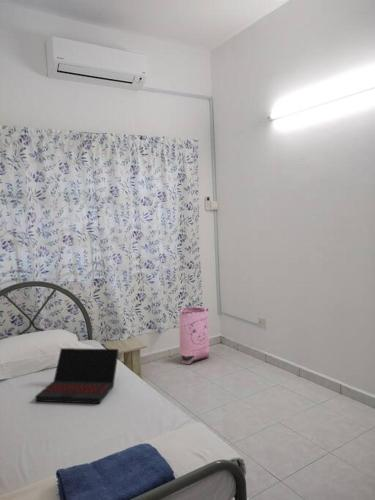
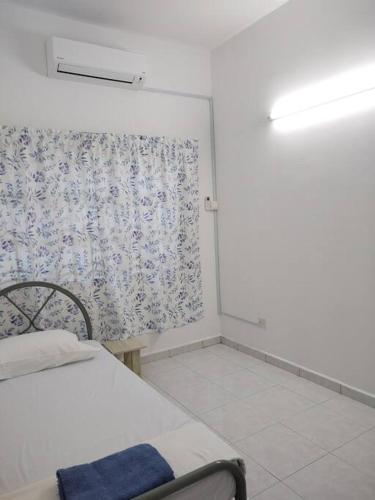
- bag [178,306,211,365]
- laptop [34,347,120,405]
